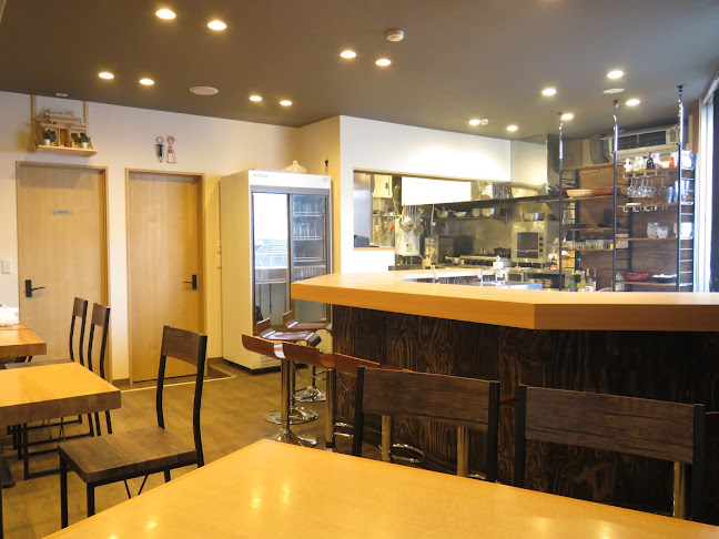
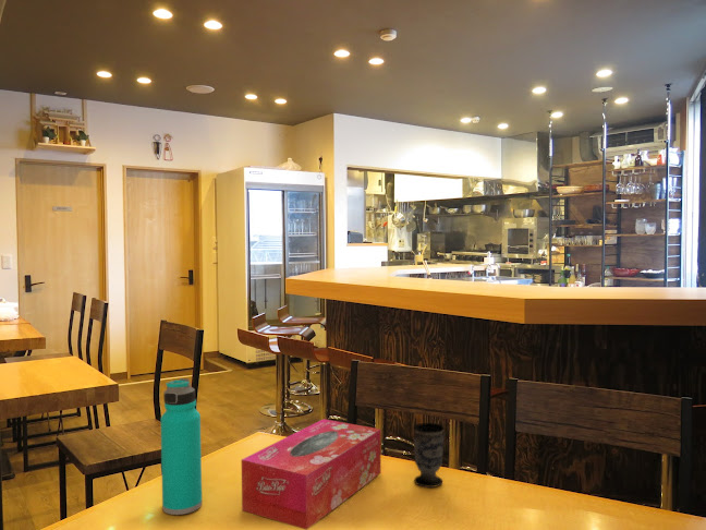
+ tissue box [241,418,381,530]
+ water bottle [160,377,203,516]
+ cup [412,422,446,489]
